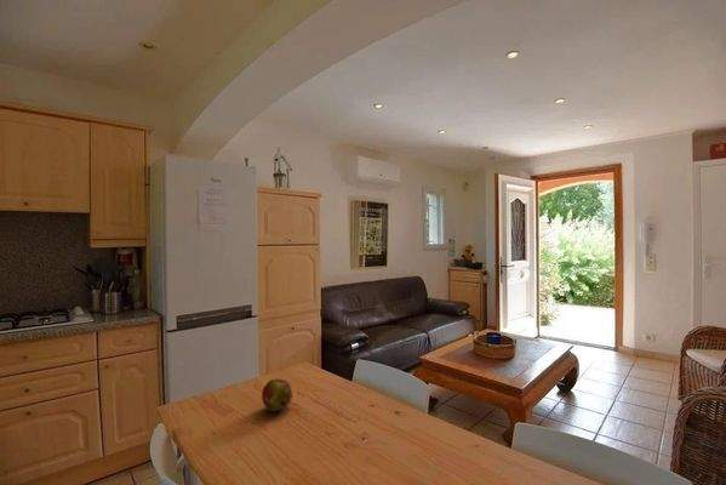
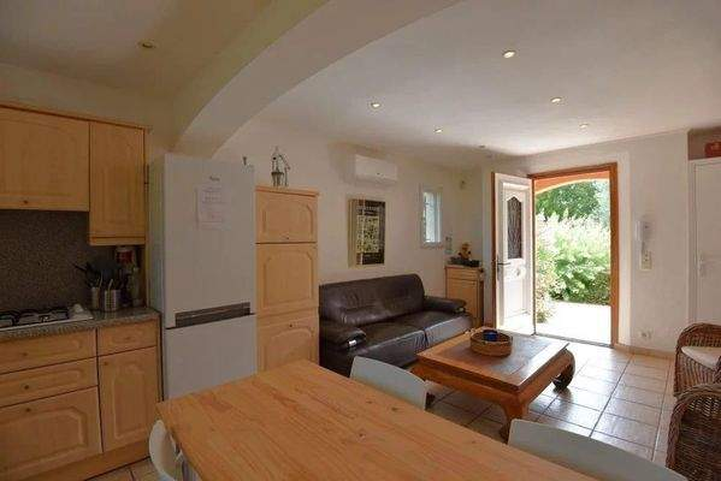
- fruit [261,378,293,412]
